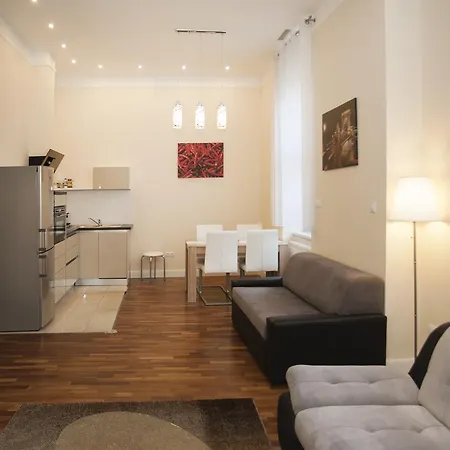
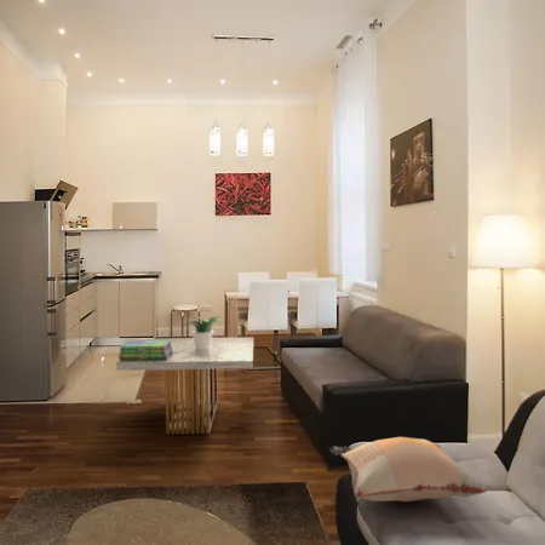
+ coffee table [115,337,254,436]
+ potted plant [184,315,224,350]
+ stack of books [117,339,172,361]
+ decorative pillow [328,436,488,503]
